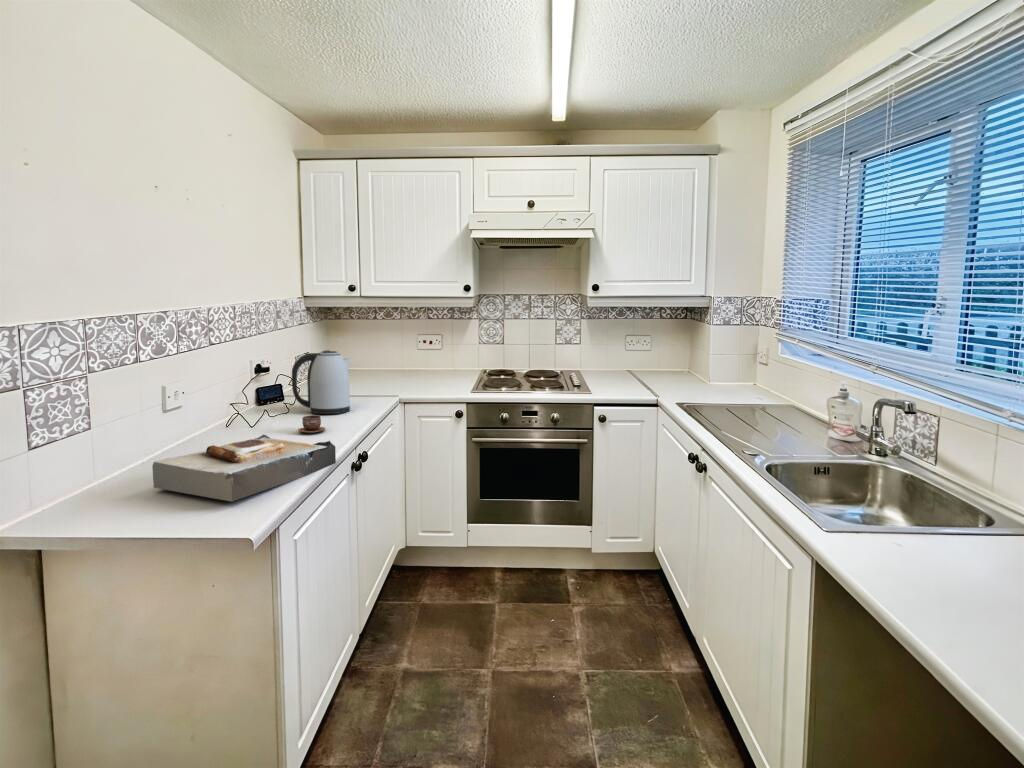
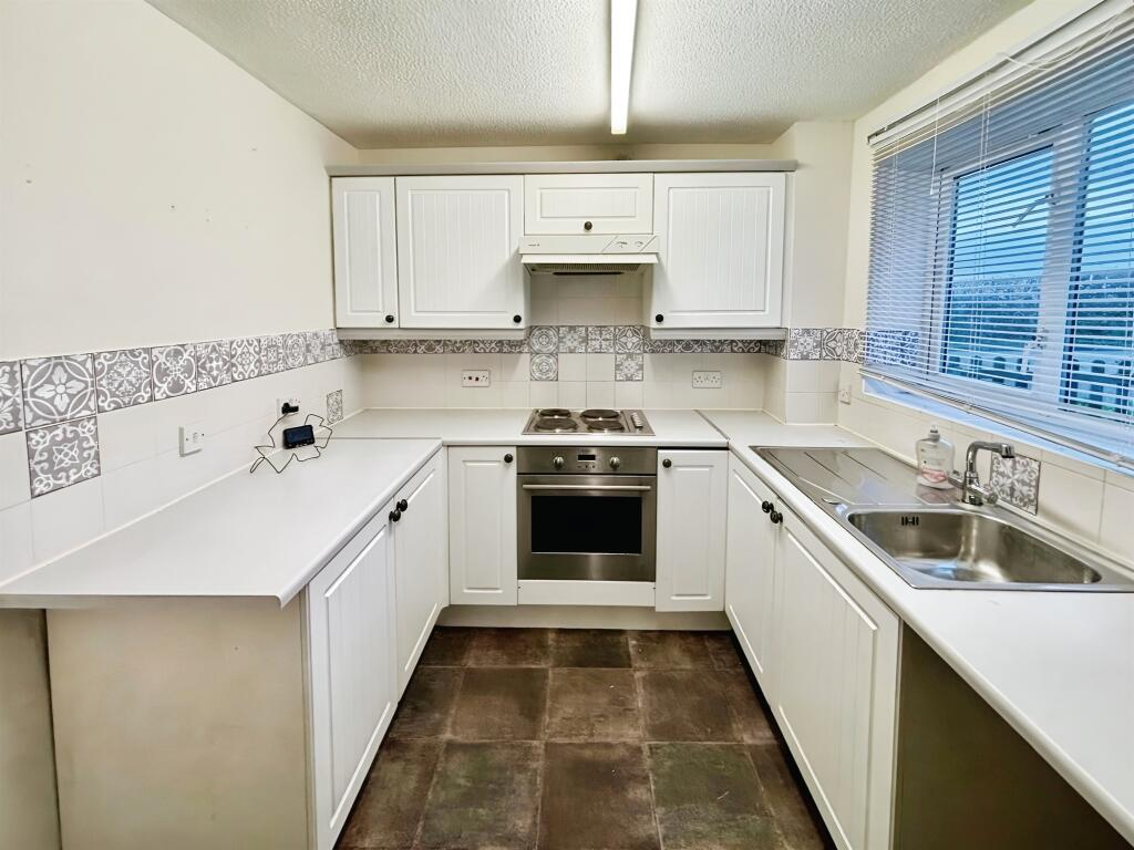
- kettle [291,349,351,415]
- cup [297,414,327,434]
- toast [151,434,337,503]
